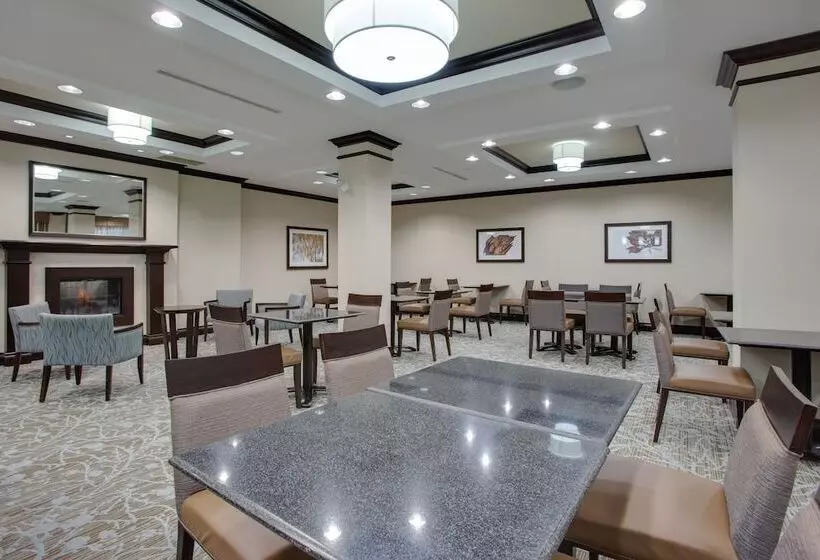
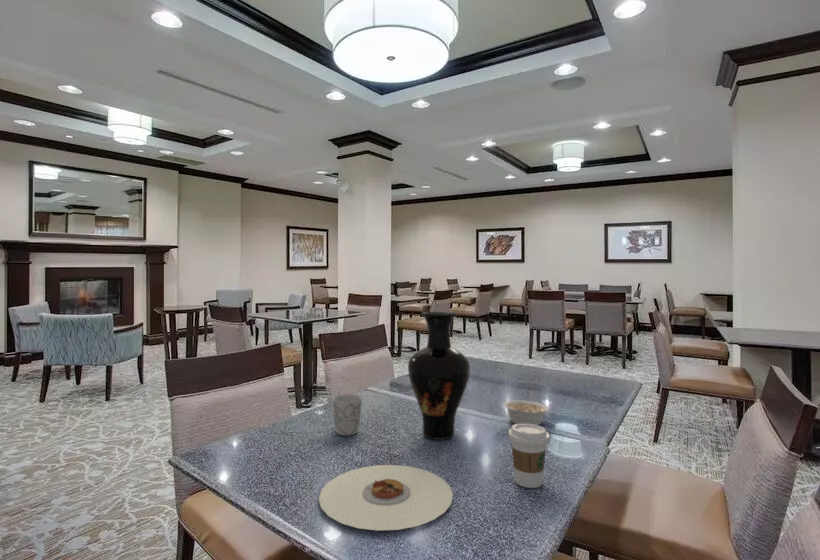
+ coffee cup [507,424,550,489]
+ mug [332,393,363,437]
+ legume [502,400,550,426]
+ plate [318,464,454,532]
+ vase [407,311,471,441]
